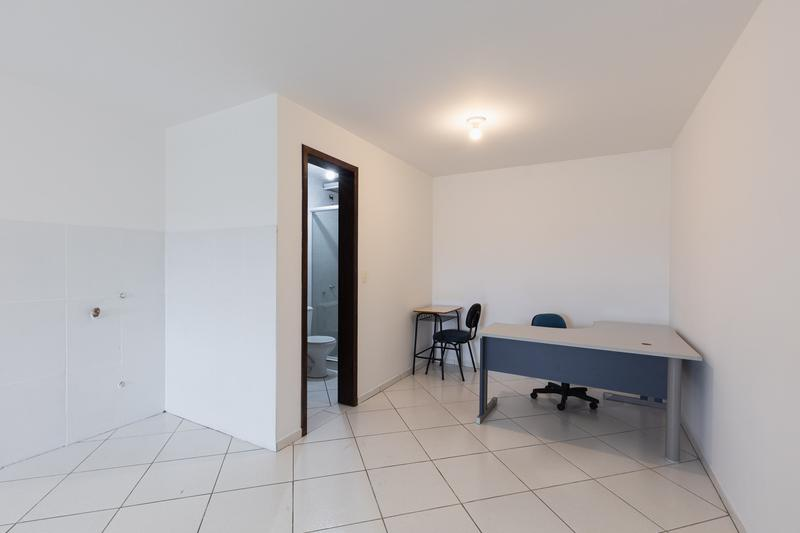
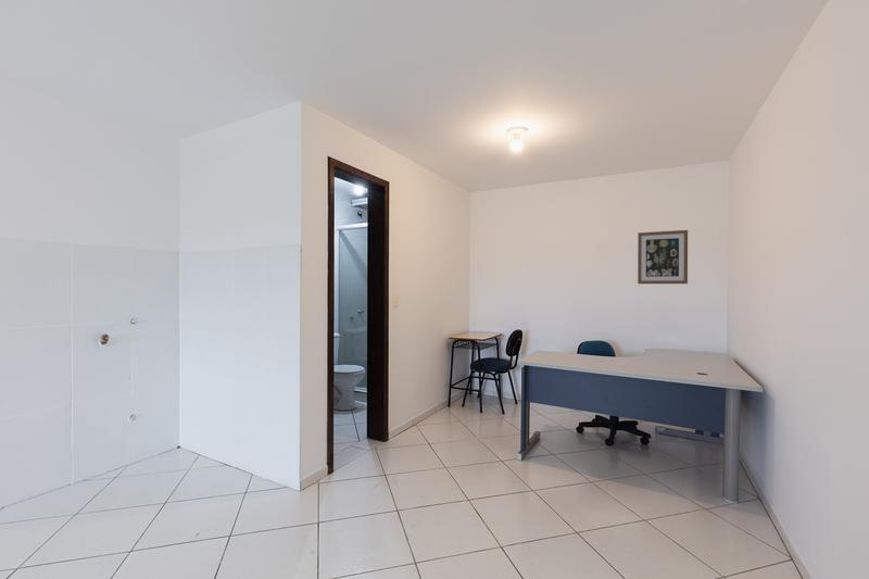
+ wall art [637,229,689,285]
